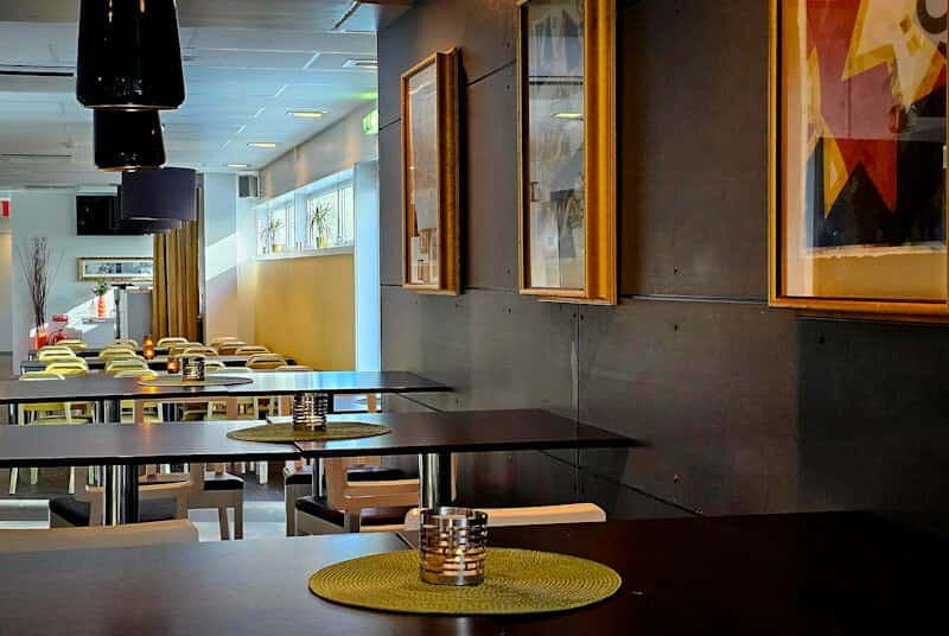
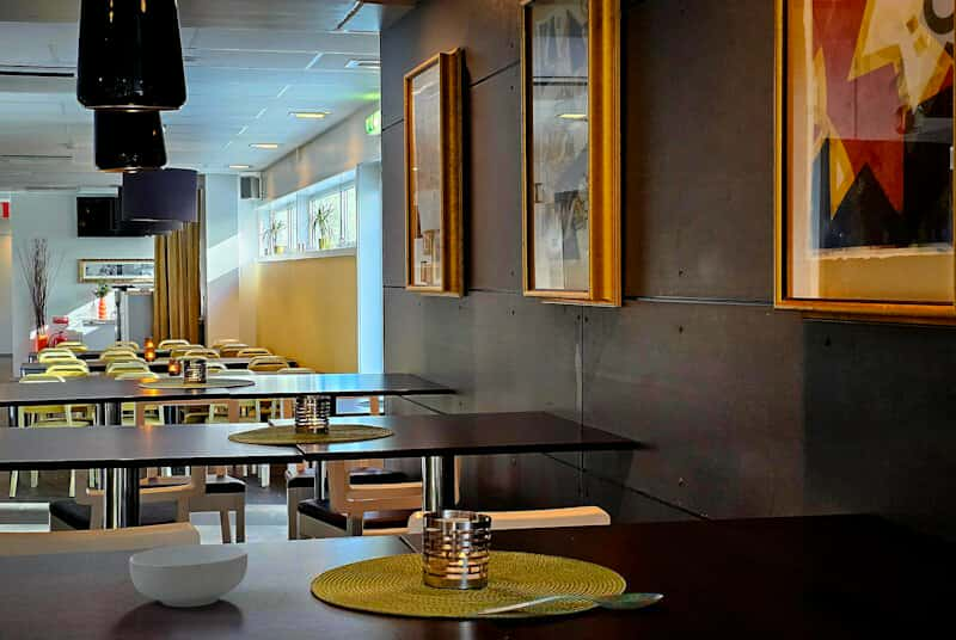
+ spoon [468,592,663,616]
+ cereal bowl [128,543,249,608]
